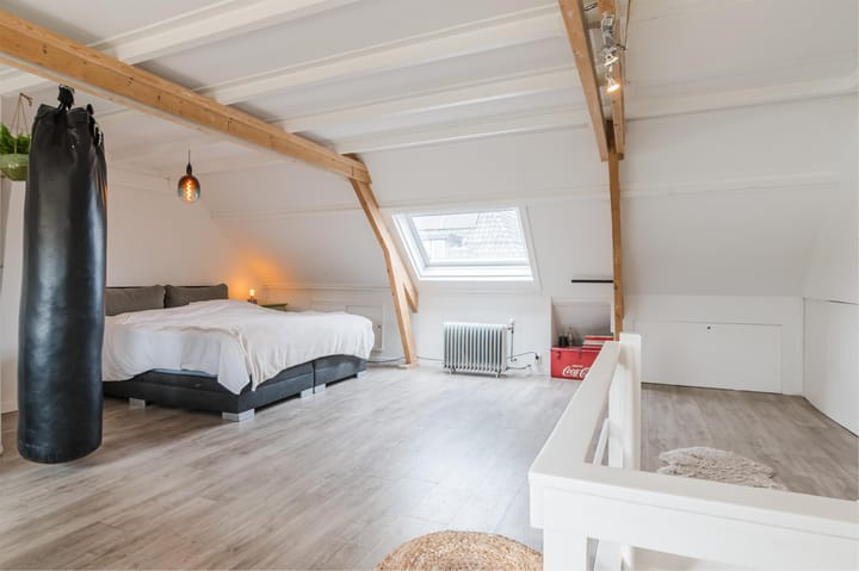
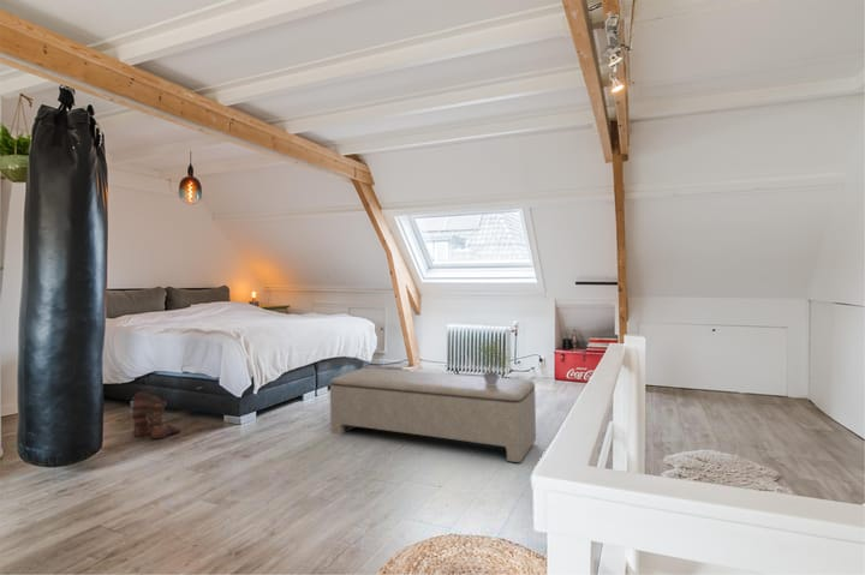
+ potted plant [471,334,514,385]
+ bench [329,367,537,463]
+ boots [130,390,181,441]
